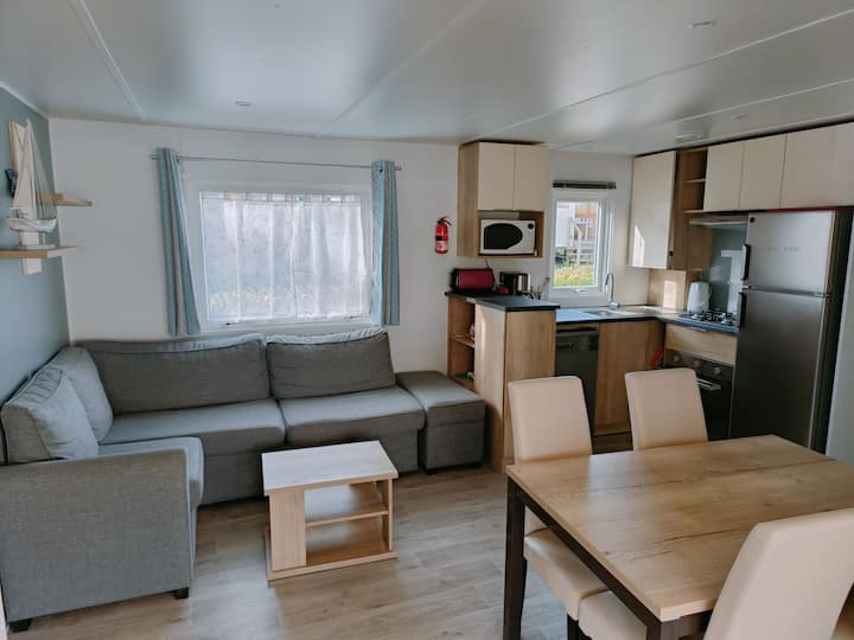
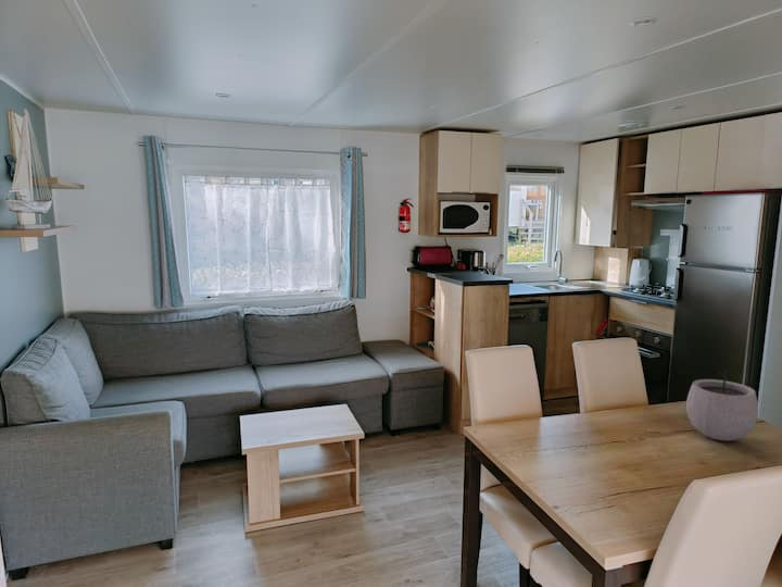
+ plant pot [685,364,759,442]
